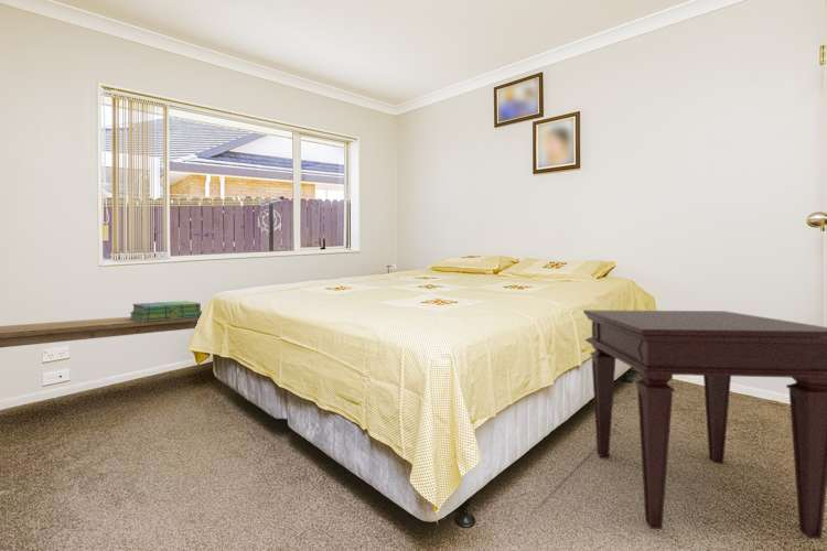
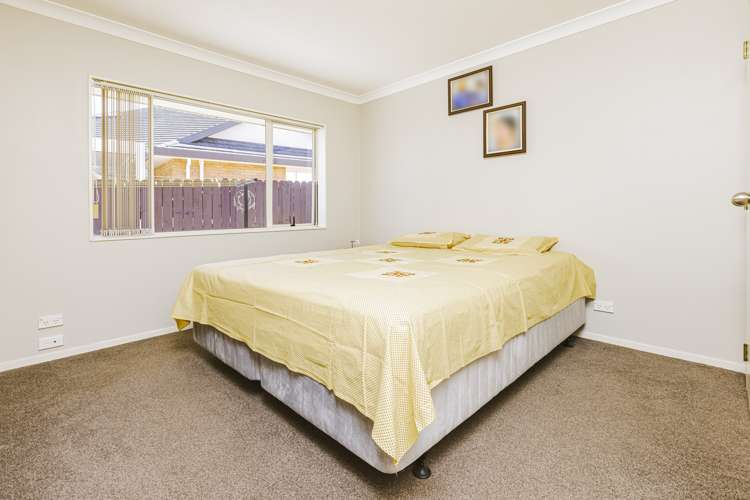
- stack of books [129,300,203,322]
- side table [582,309,827,540]
- bench [0,315,201,348]
